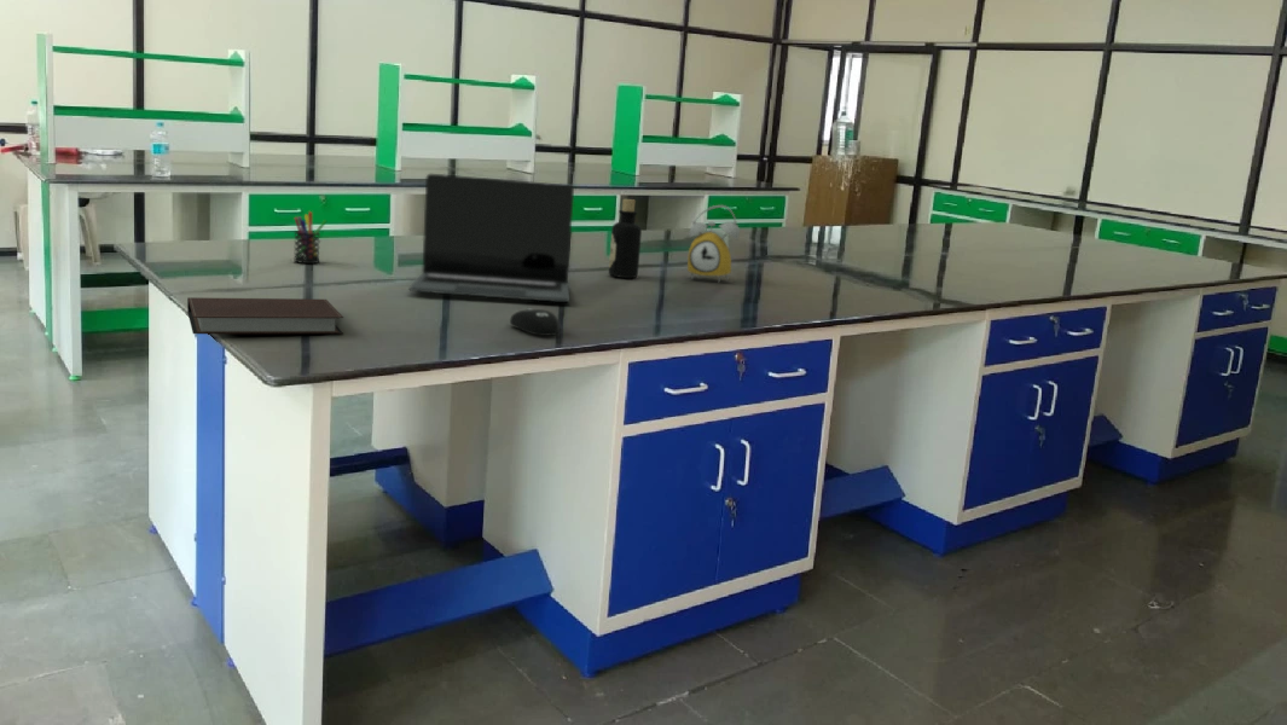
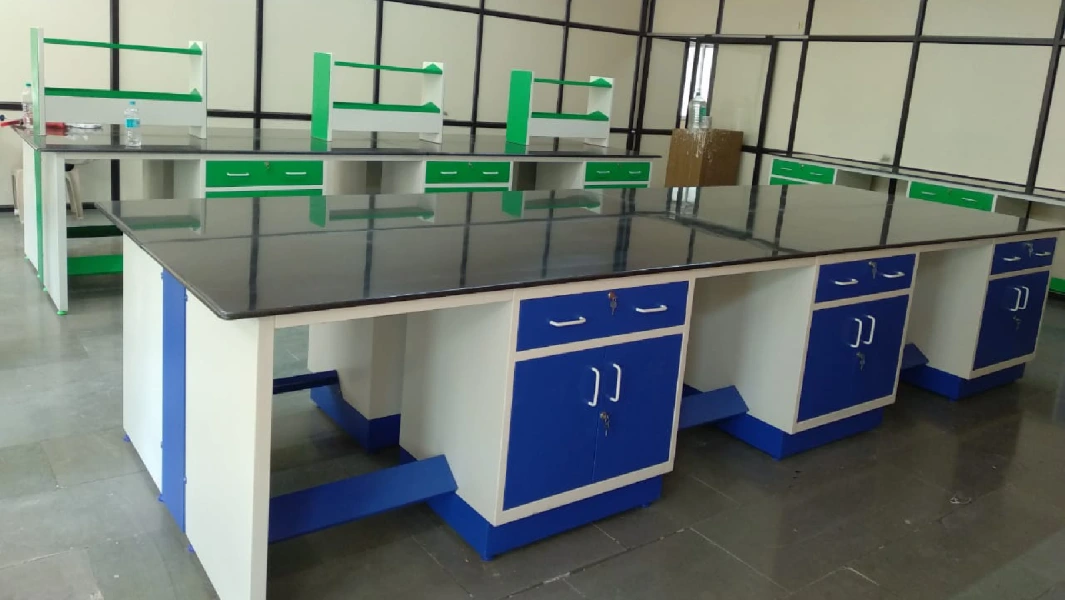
- computer mouse [509,308,560,337]
- notebook [186,296,344,335]
- alarm clock [686,204,741,283]
- bottle [608,198,643,279]
- laptop [408,173,575,303]
- pen holder [292,210,327,265]
